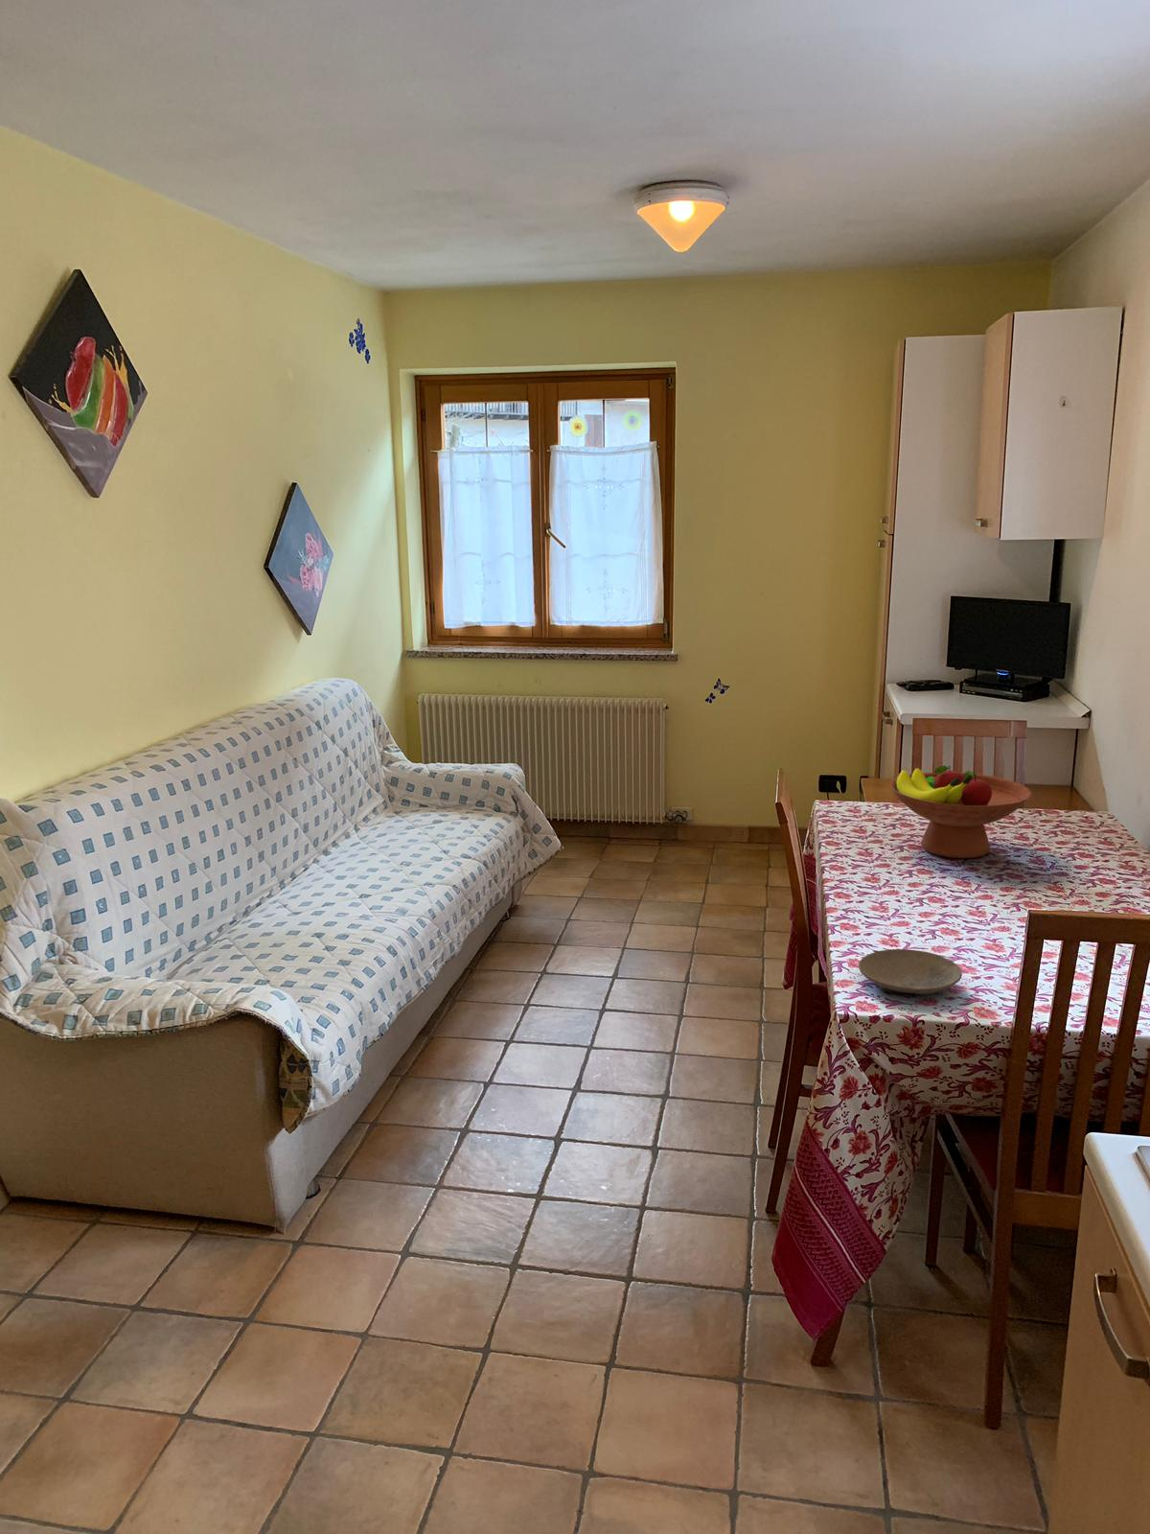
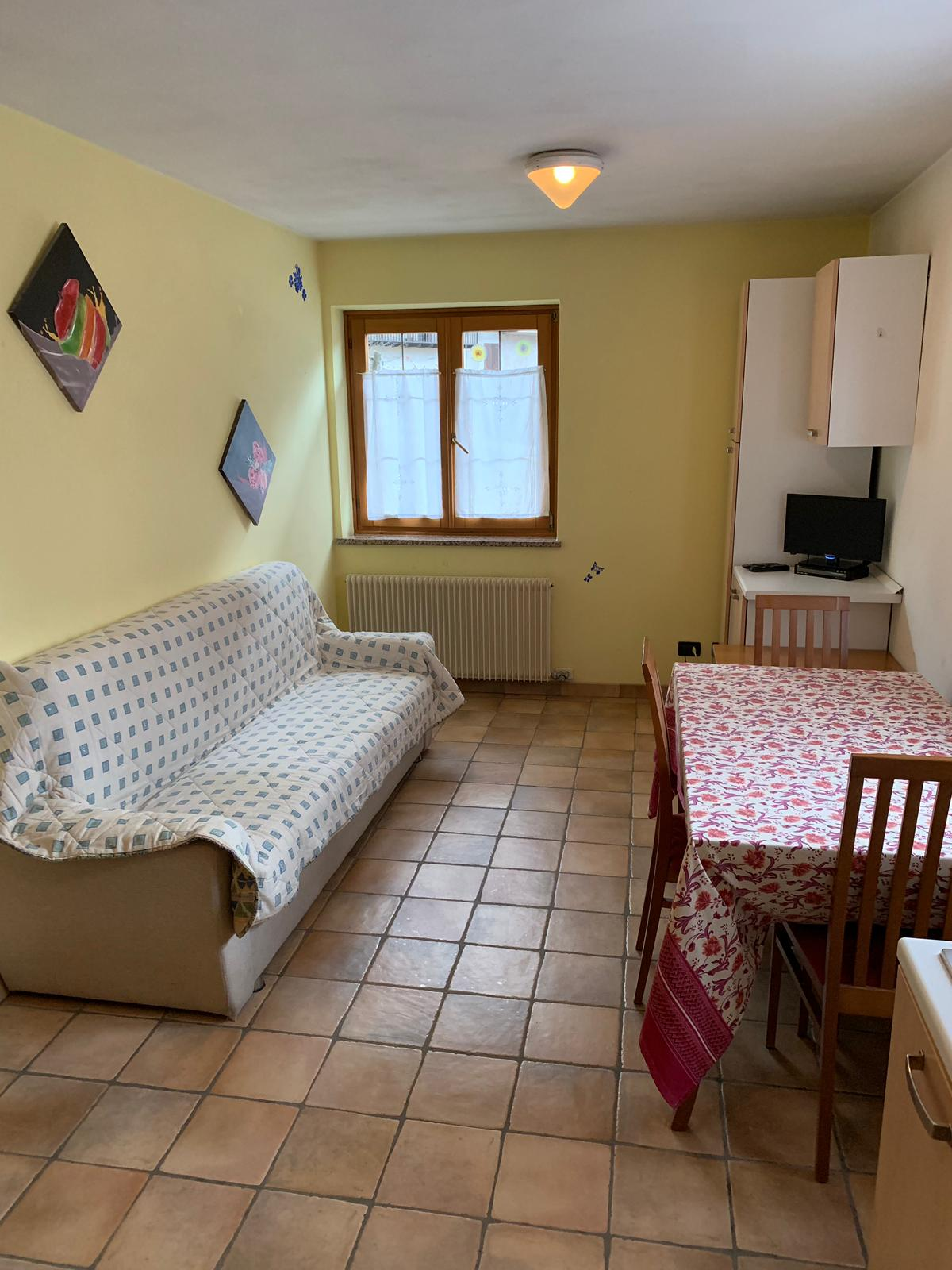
- fruit bowl [888,765,1032,859]
- plate [858,948,963,995]
